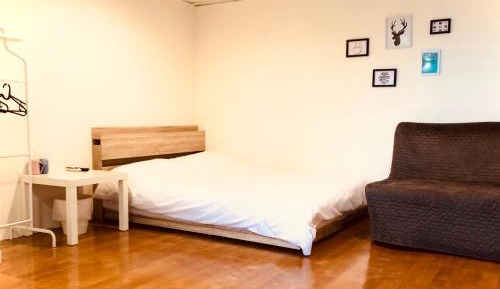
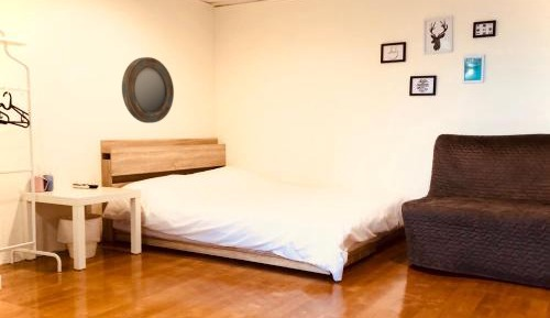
+ home mirror [121,56,175,124]
